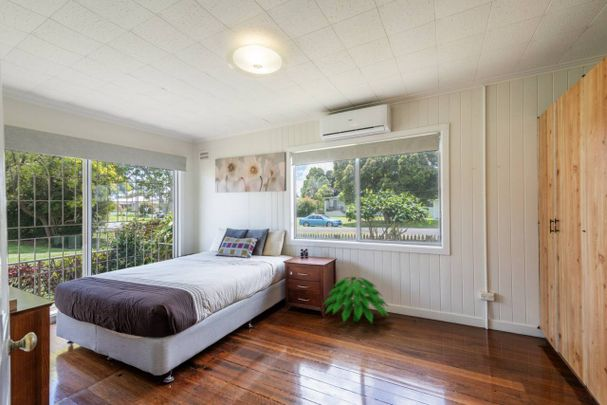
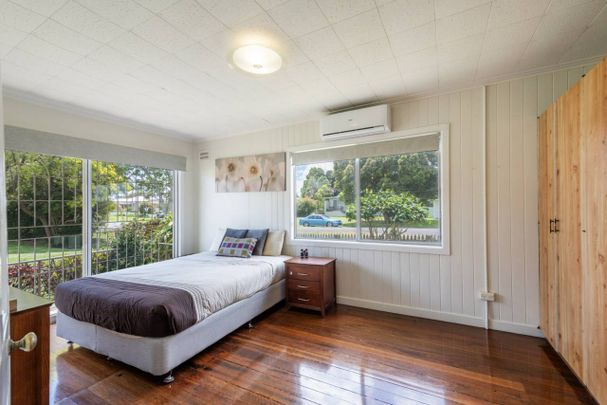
- indoor plant [322,273,390,324]
